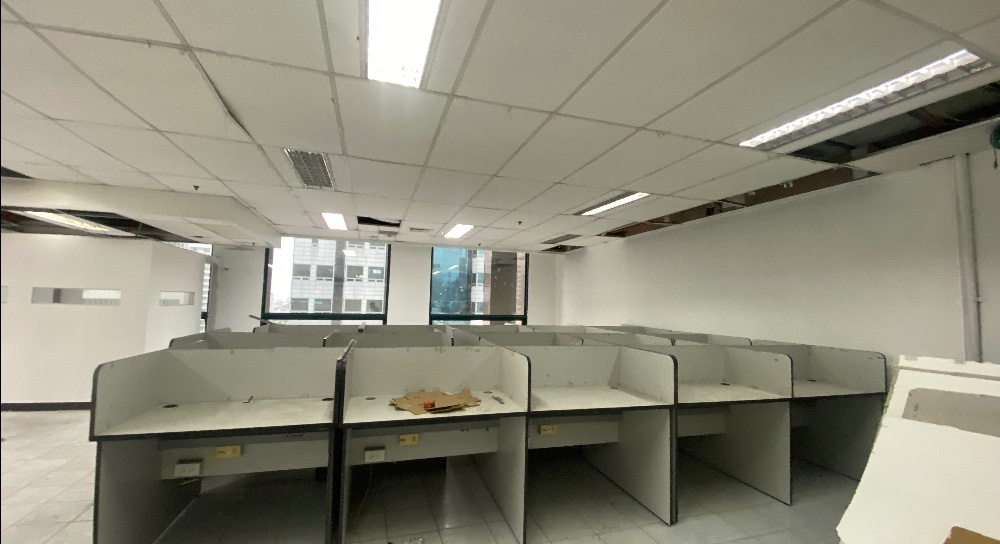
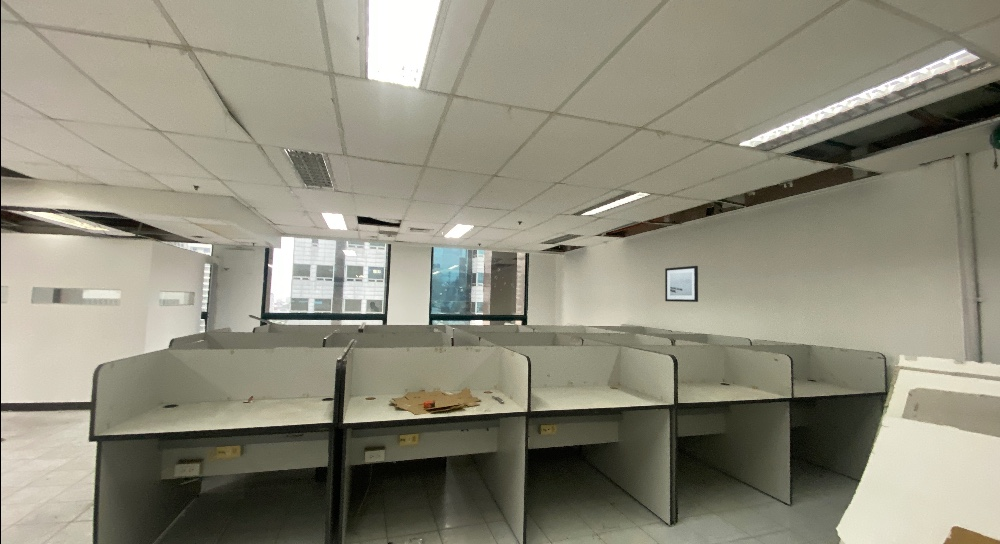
+ wall art [664,265,699,303]
